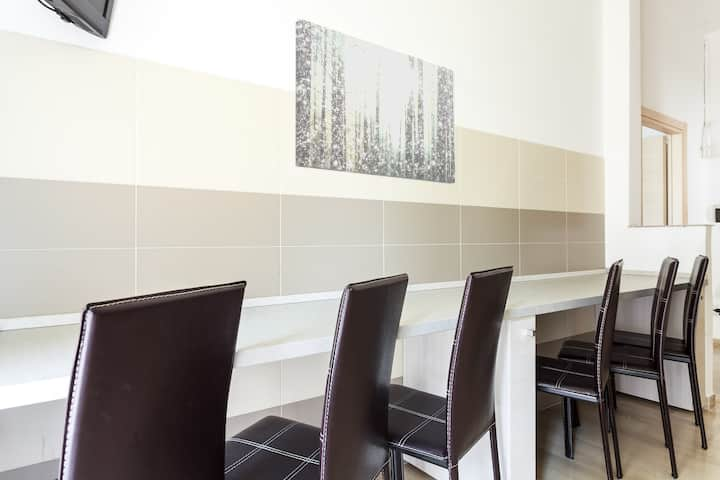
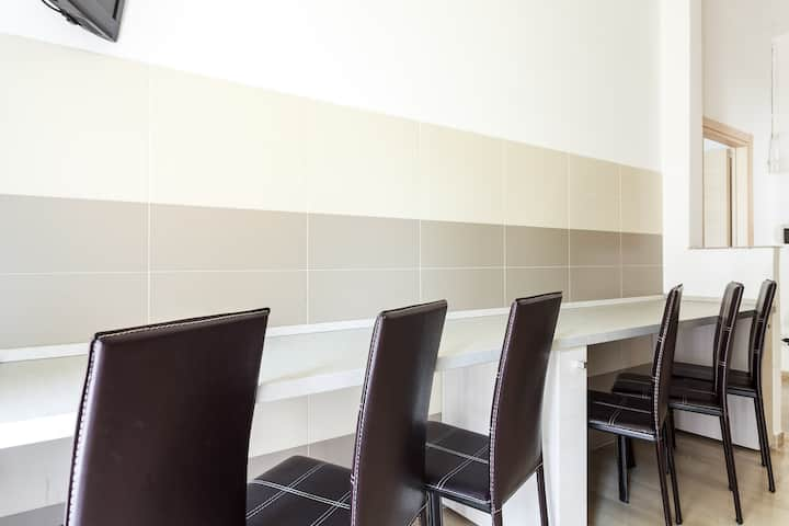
- wall art [295,18,456,185]
